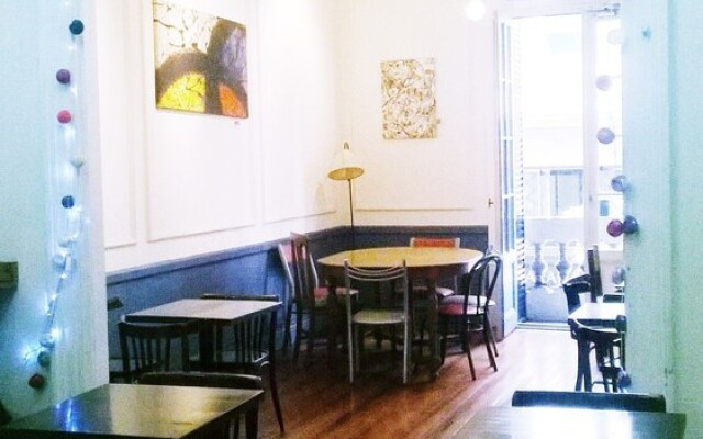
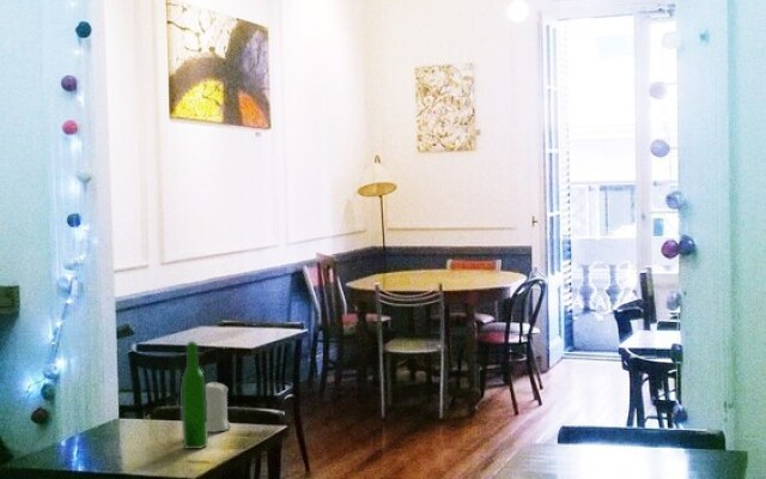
+ wine bottle [181,340,209,450]
+ candle [205,380,233,433]
